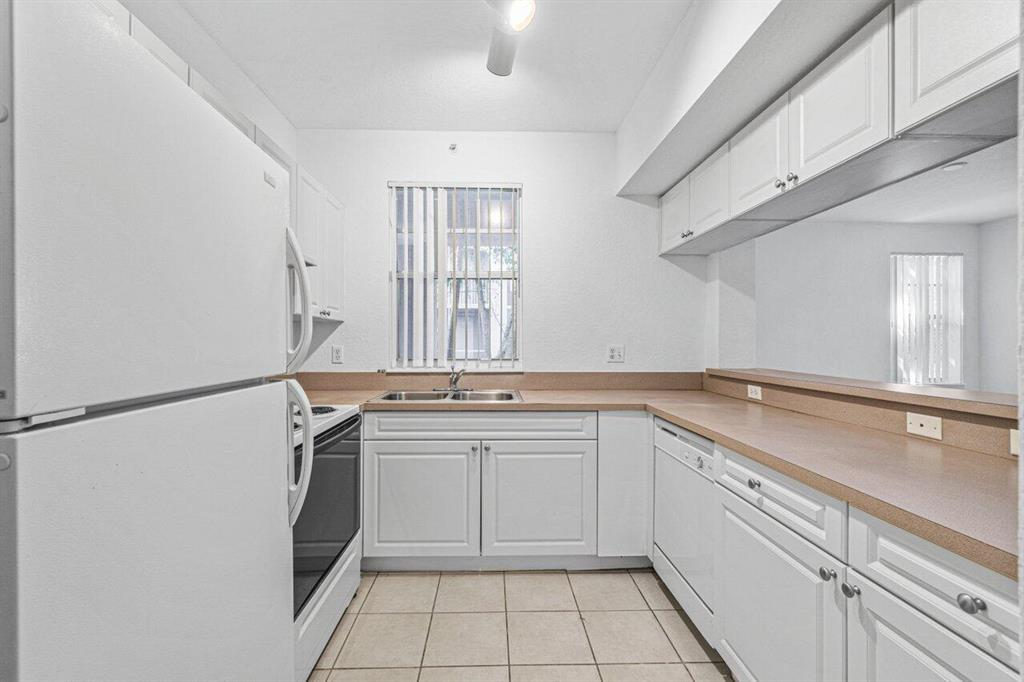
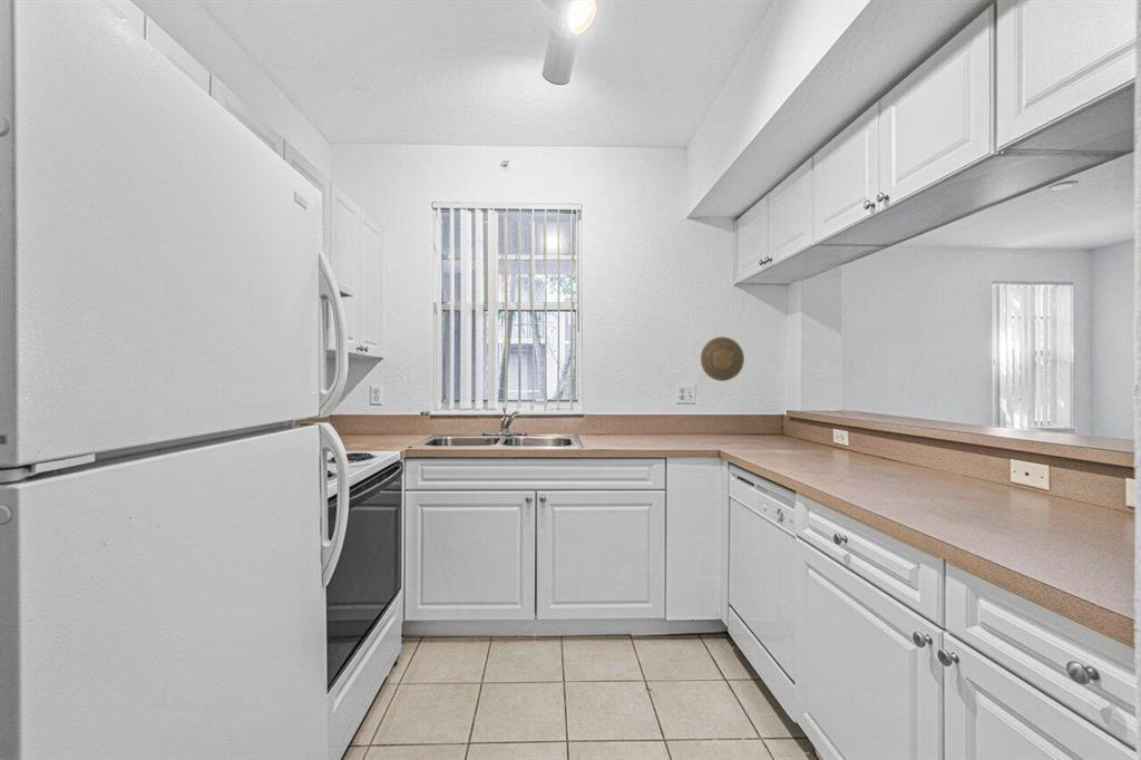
+ decorative plate [700,335,745,382]
